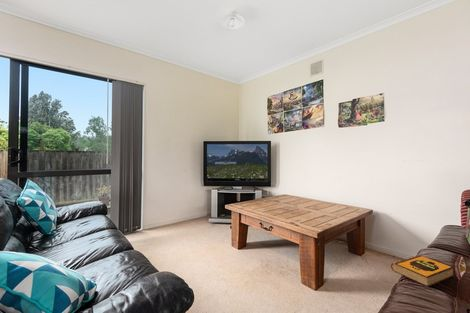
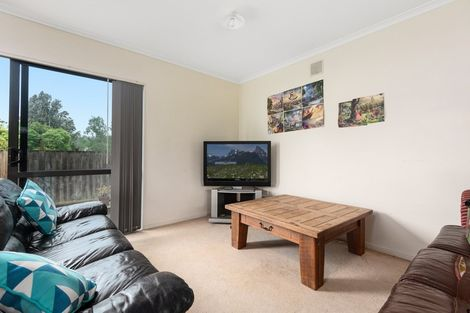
- hardback book [390,254,455,288]
